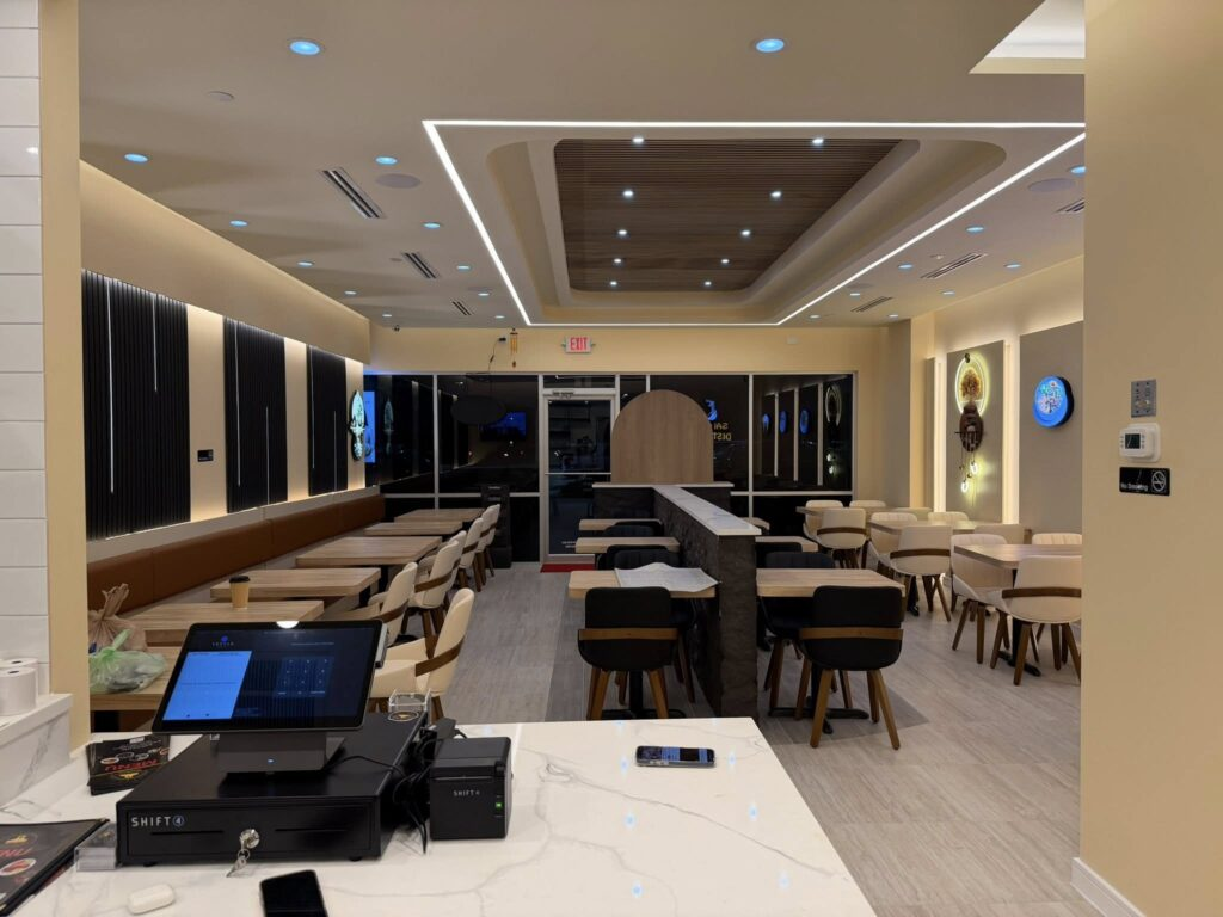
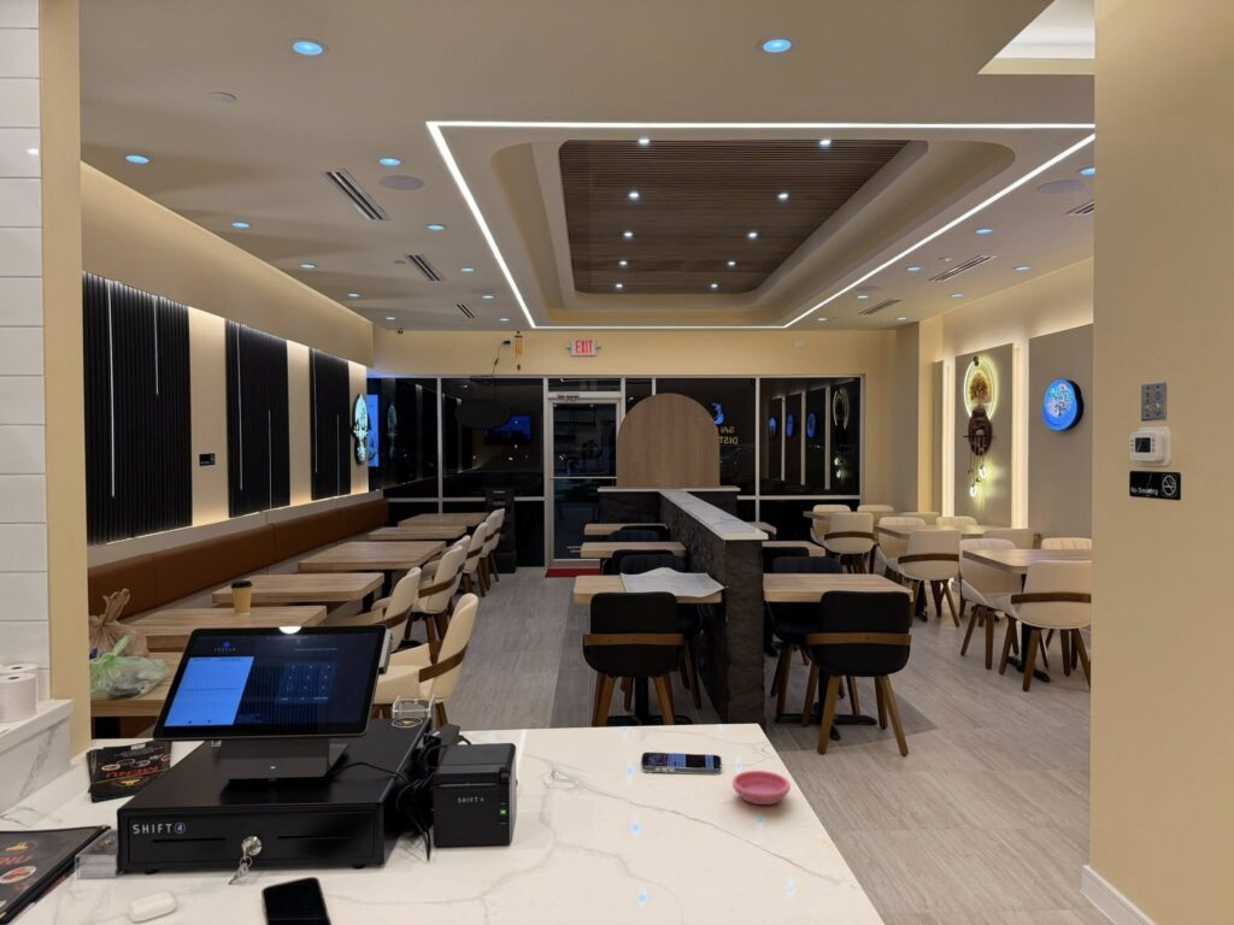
+ saucer [731,770,792,806]
